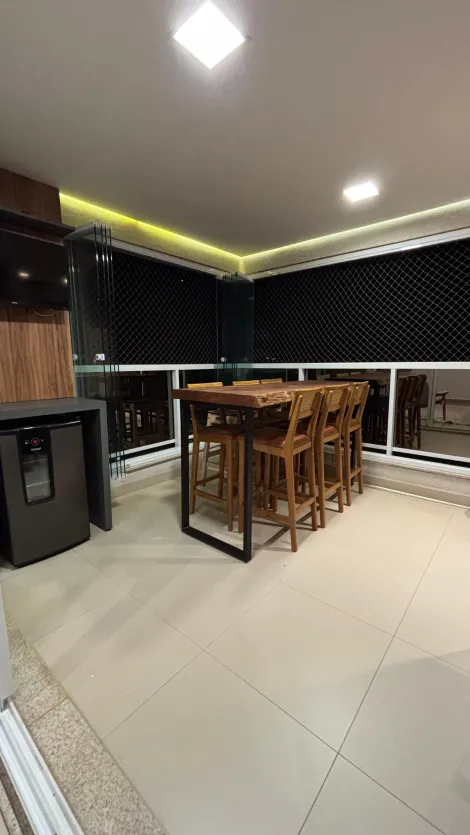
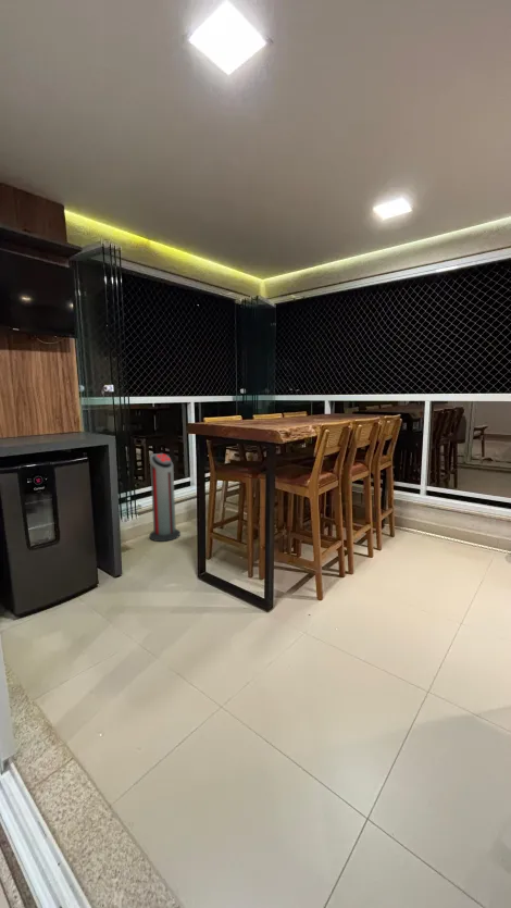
+ air purifier [148,452,182,543]
